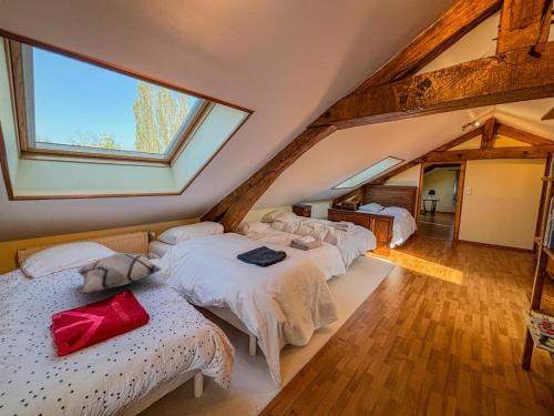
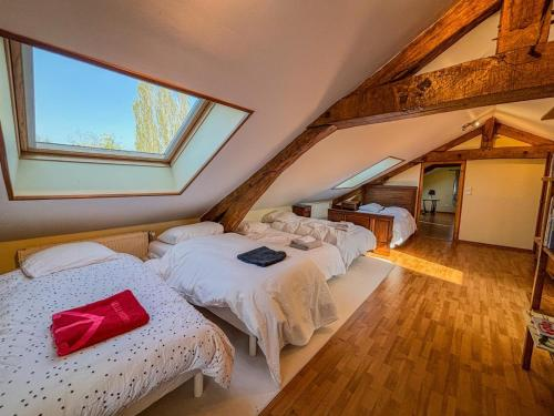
- decorative pillow [76,252,164,294]
